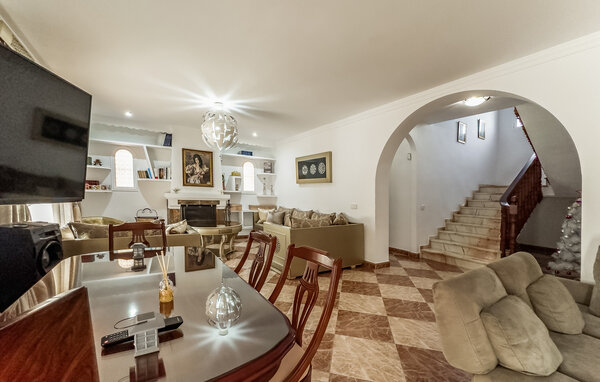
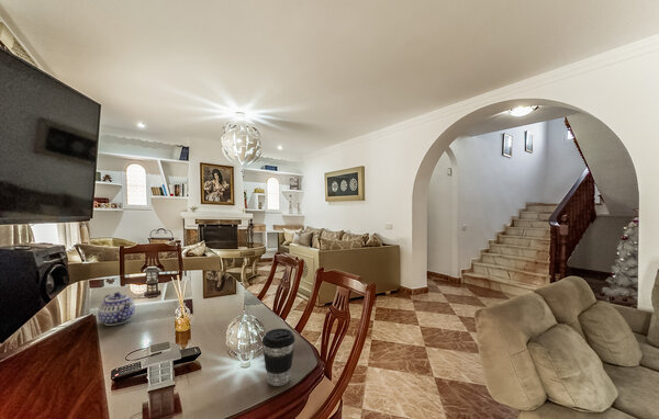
+ teapot [97,291,136,327]
+ coffee cup [261,328,295,387]
